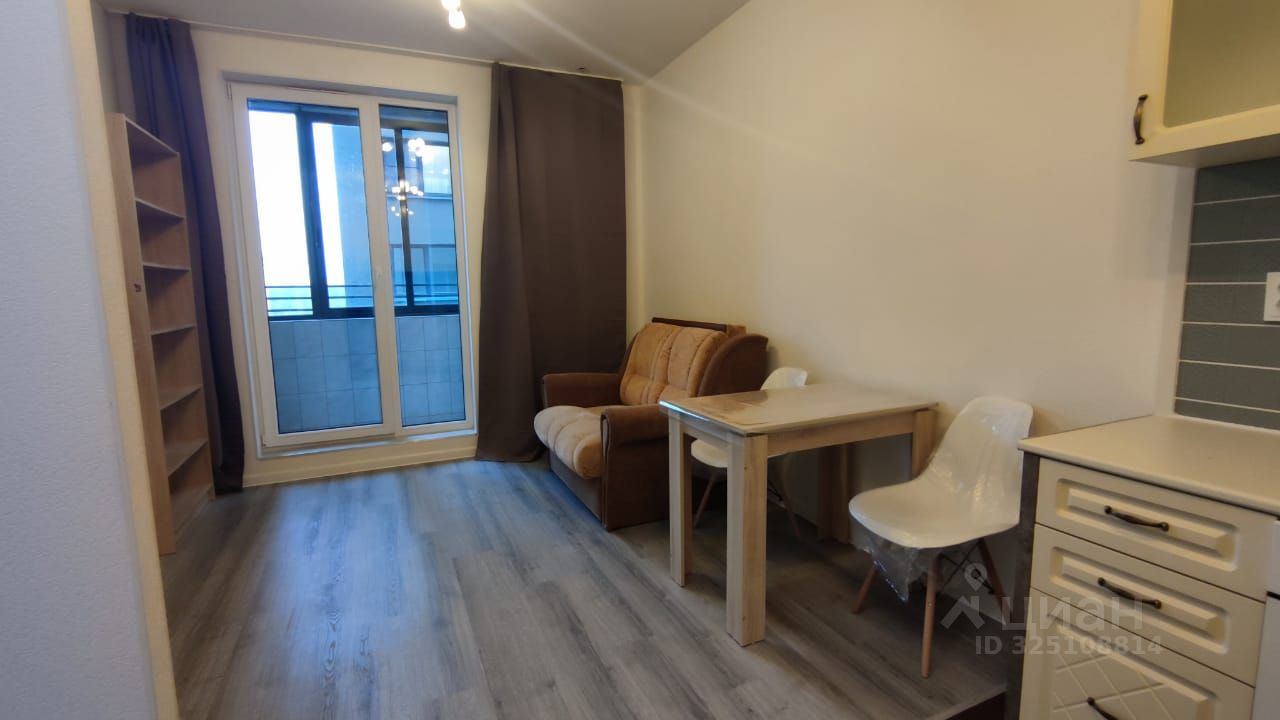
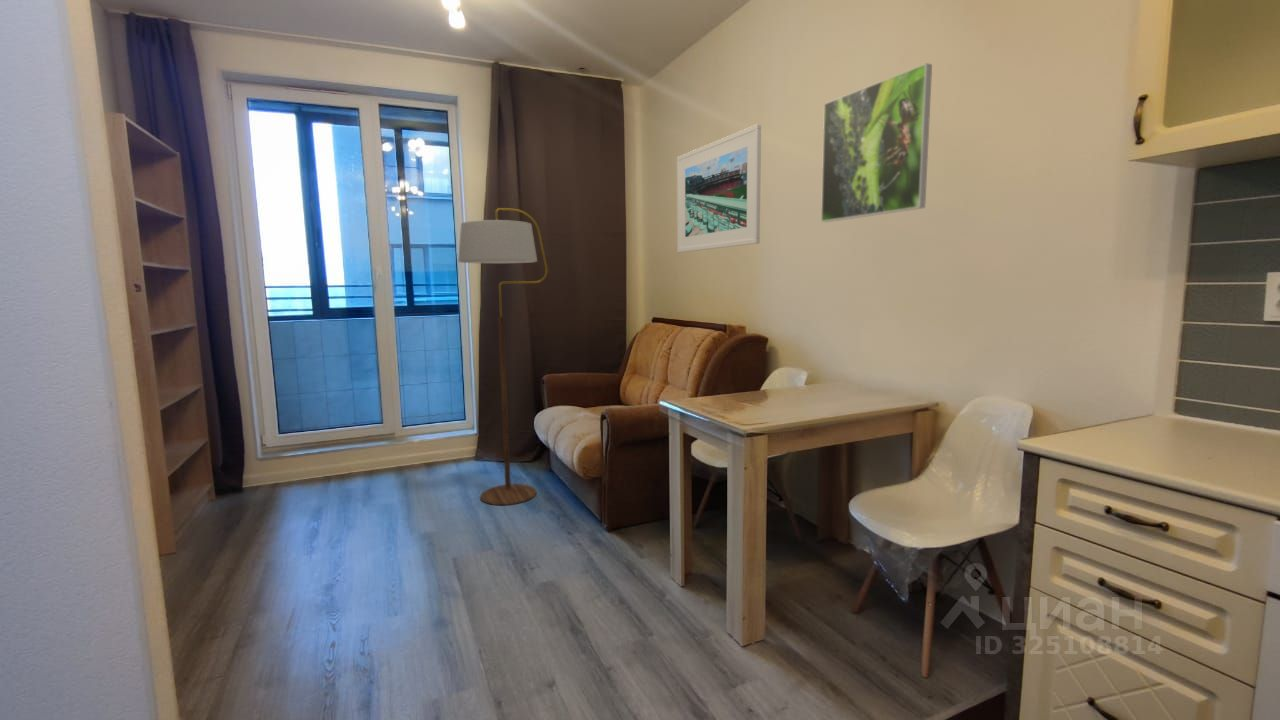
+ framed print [676,123,762,253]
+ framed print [820,62,933,223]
+ floor lamp [457,207,549,506]
